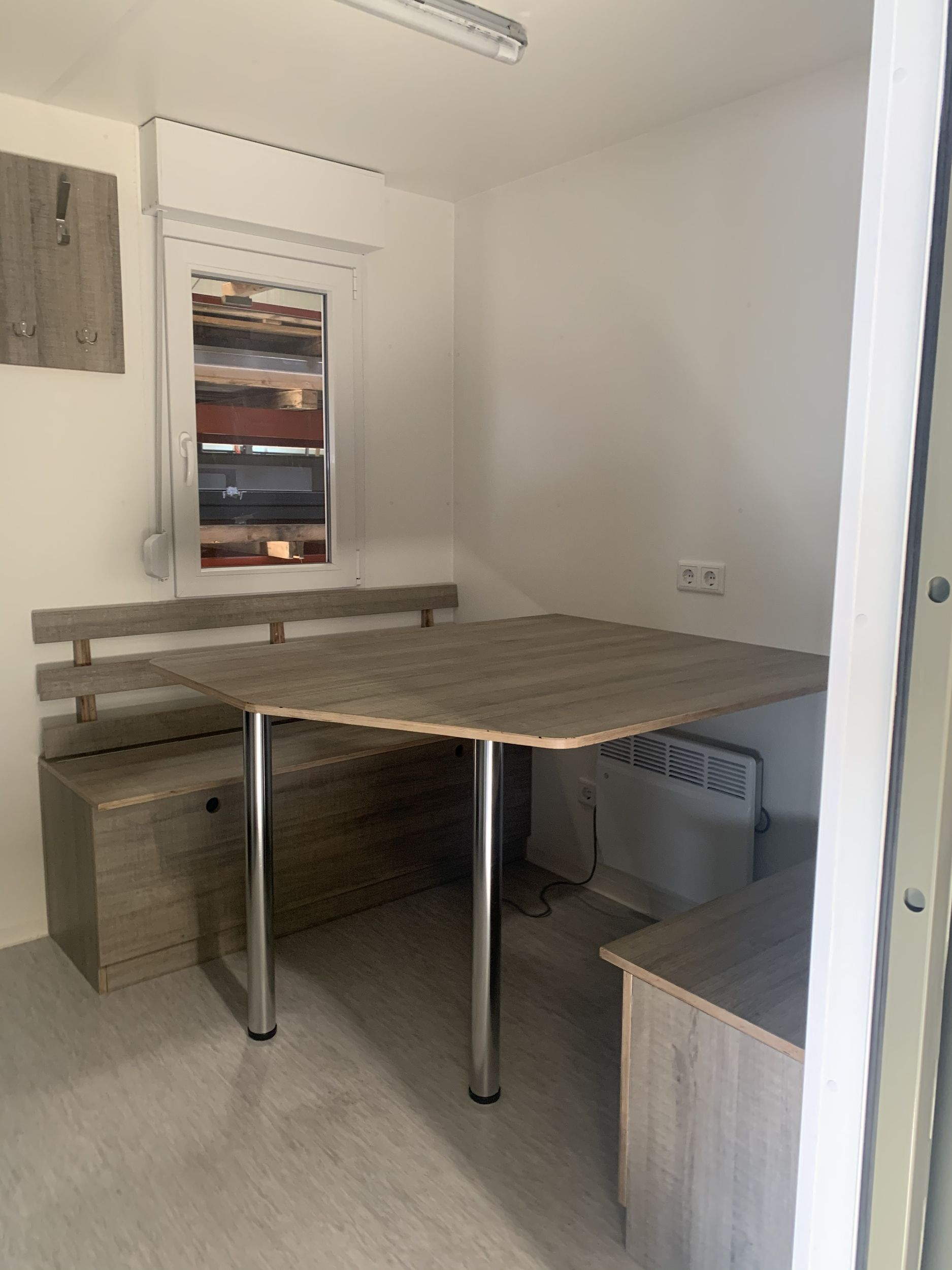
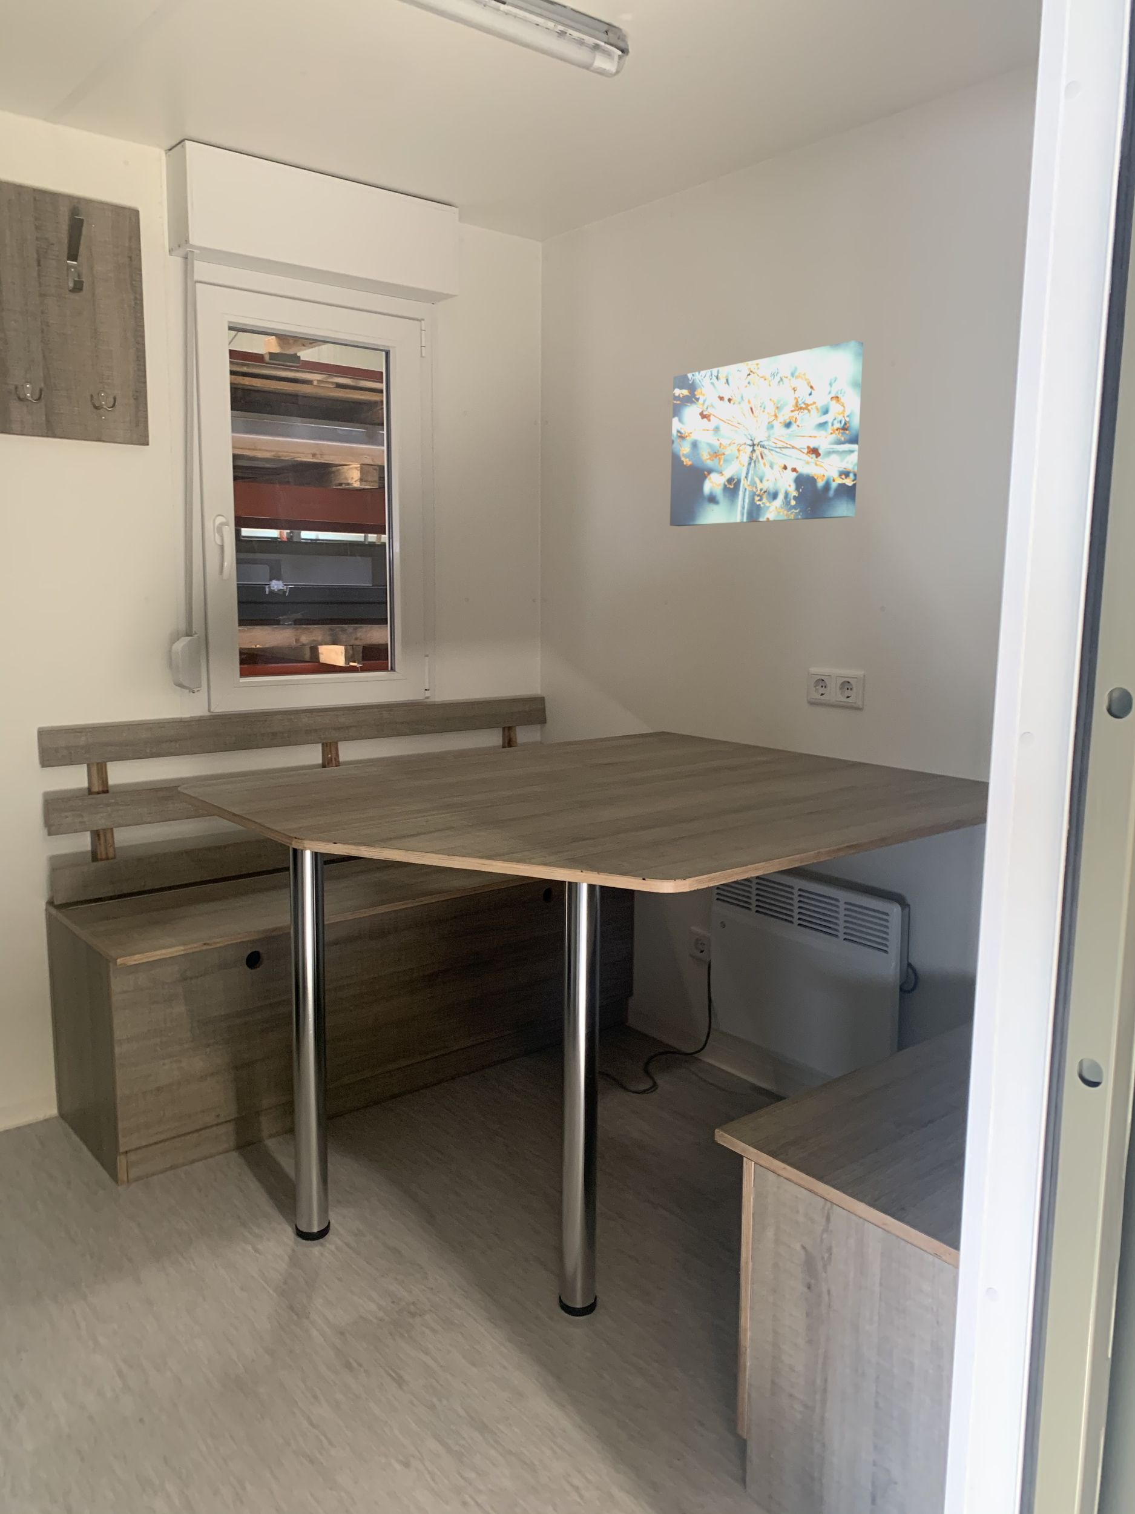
+ wall art [669,340,864,527]
